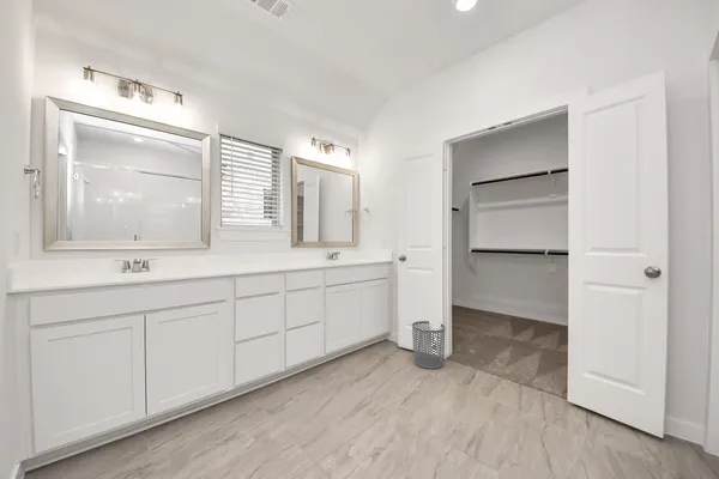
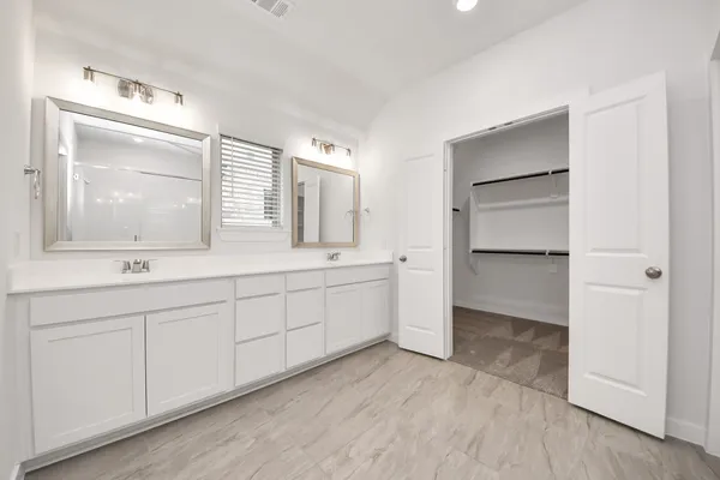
- waste bin [411,320,446,370]
